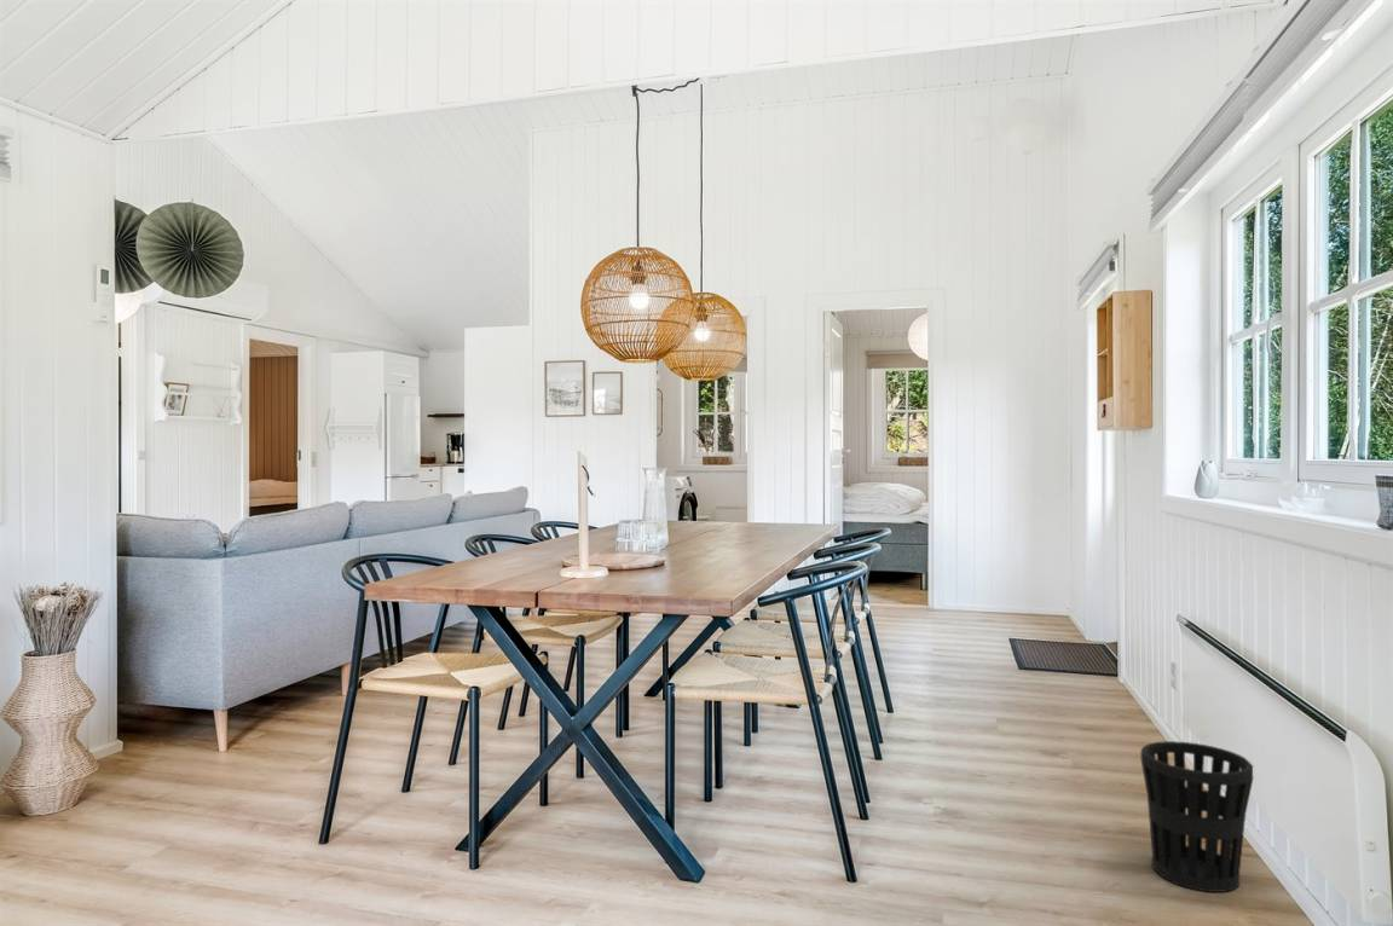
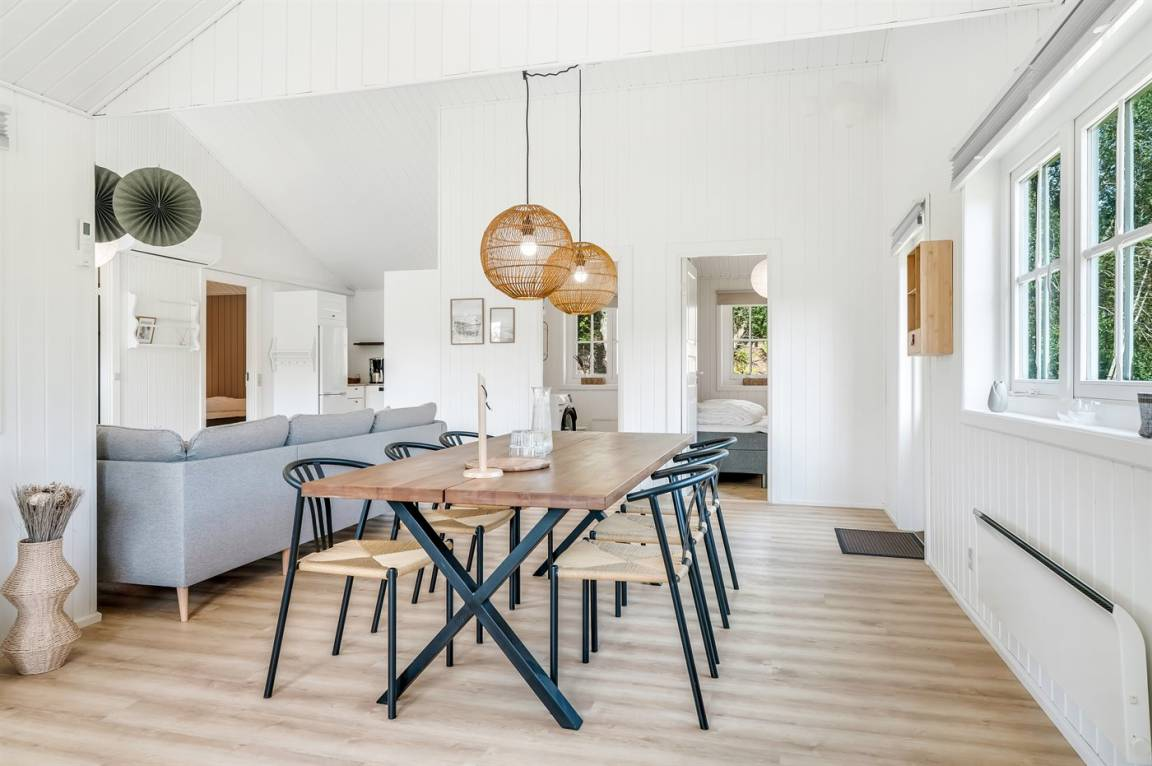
- wastebasket [1140,740,1254,893]
